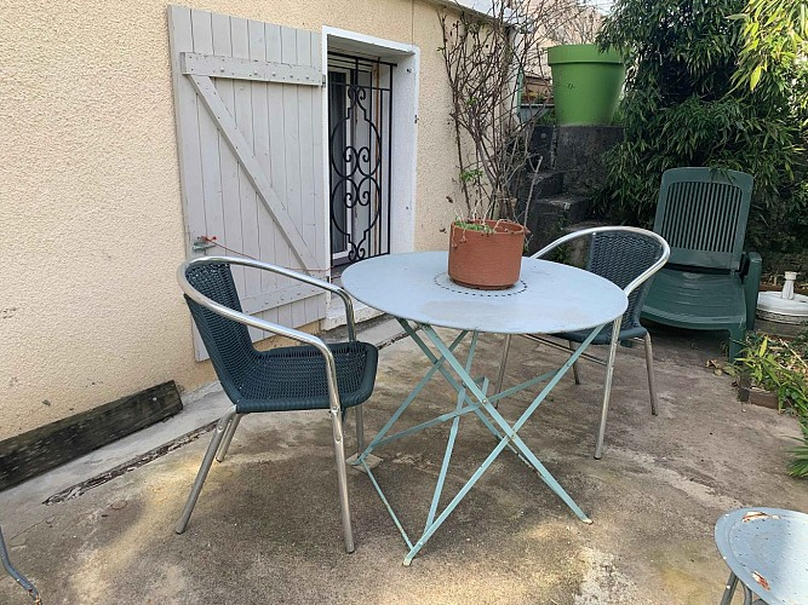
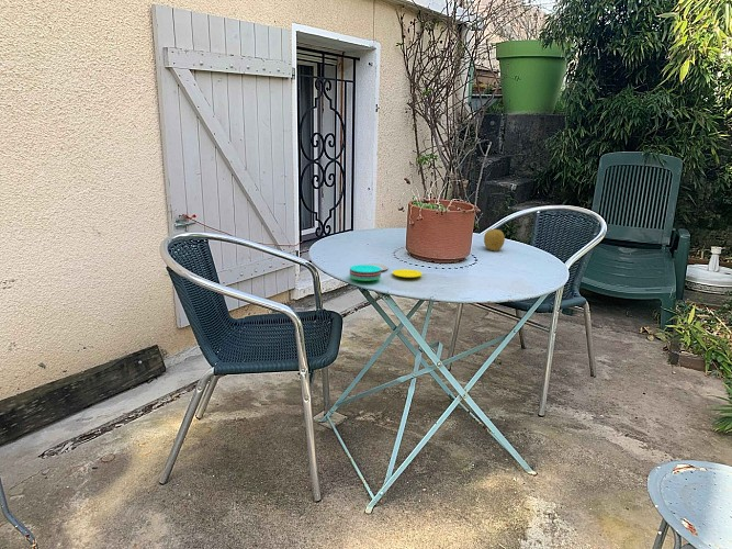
+ fruit [483,228,506,253]
+ plate [349,262,424,282]
